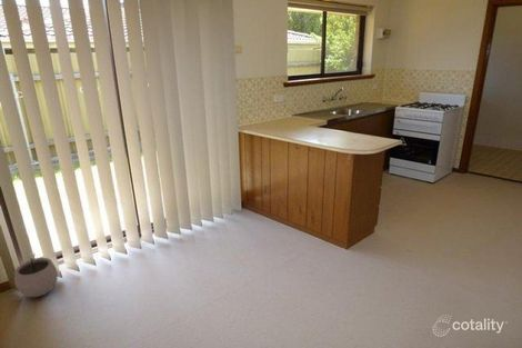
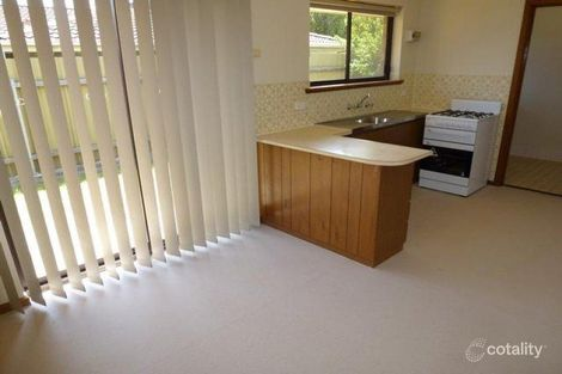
- plant pot [13,252,59,298]
